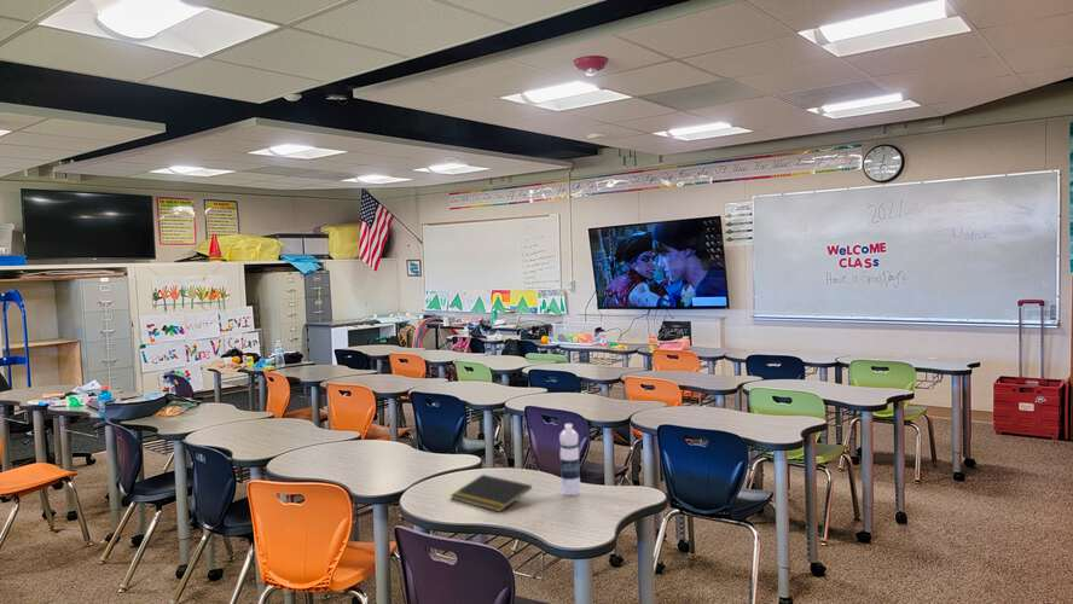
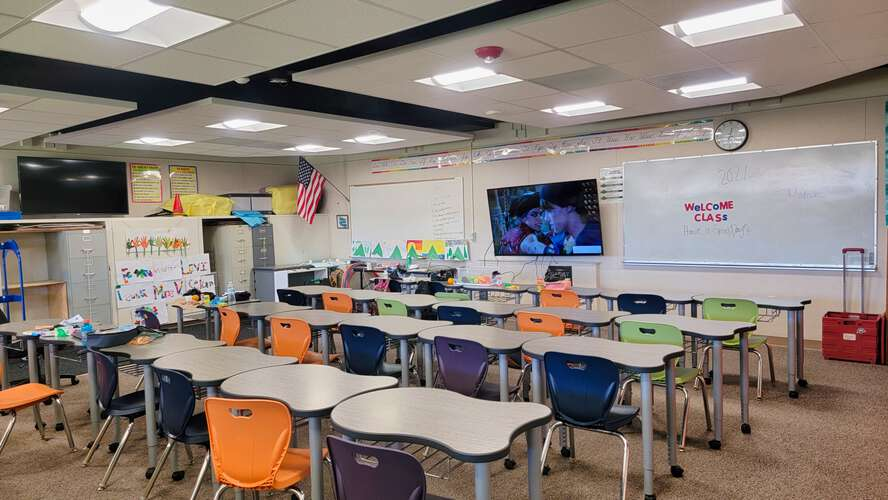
- notepad [450,474,533,513]
- water bottle [558,423,581,496]
